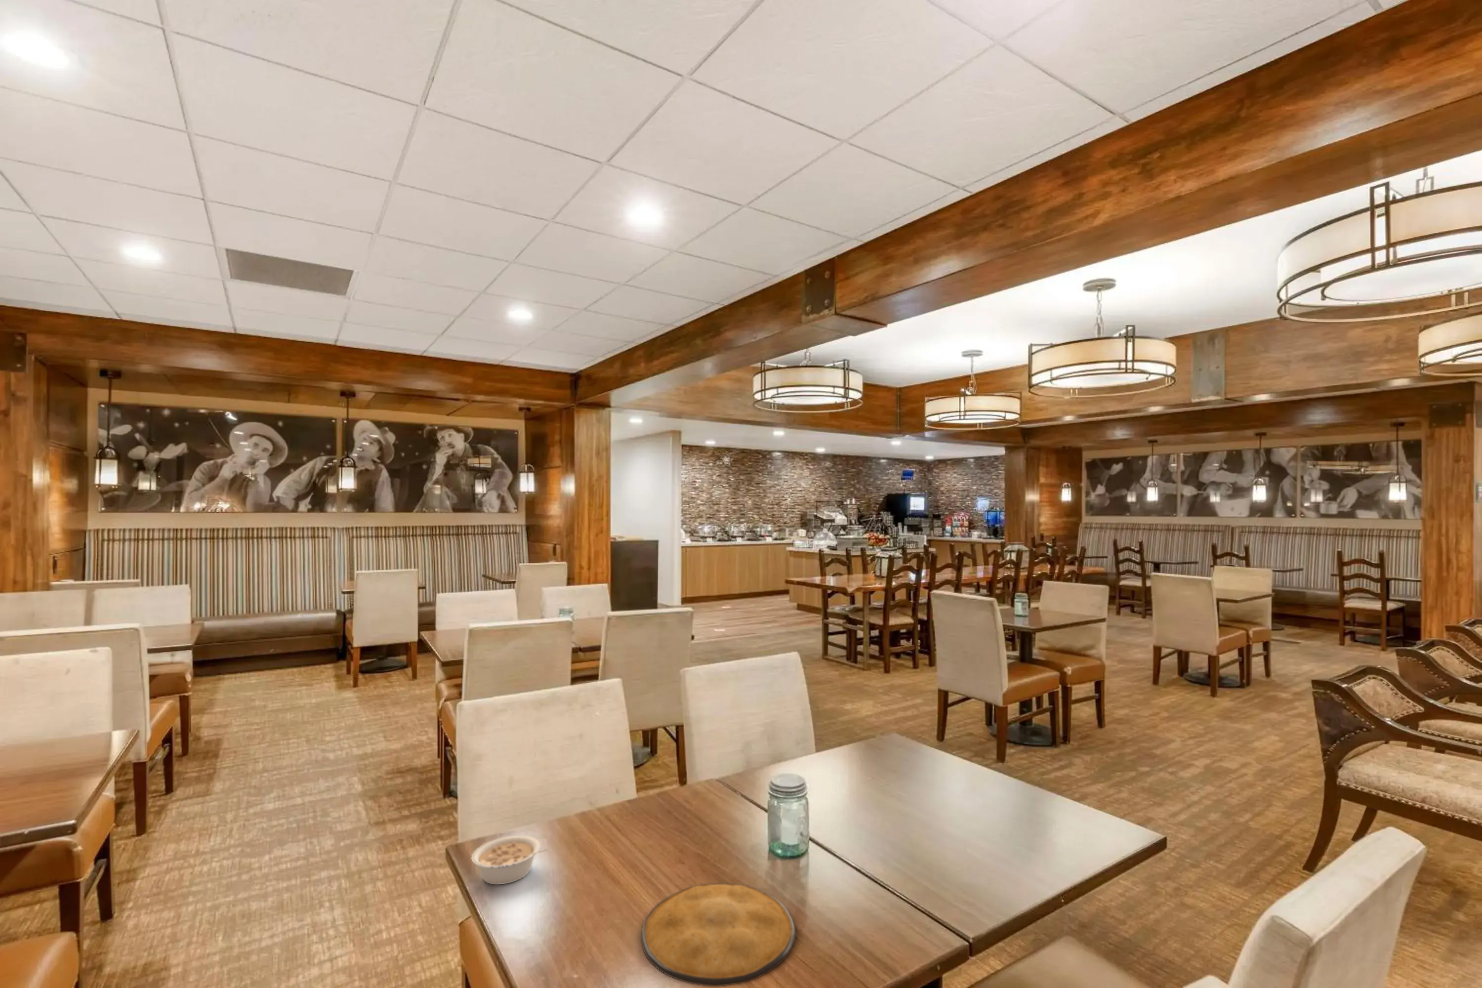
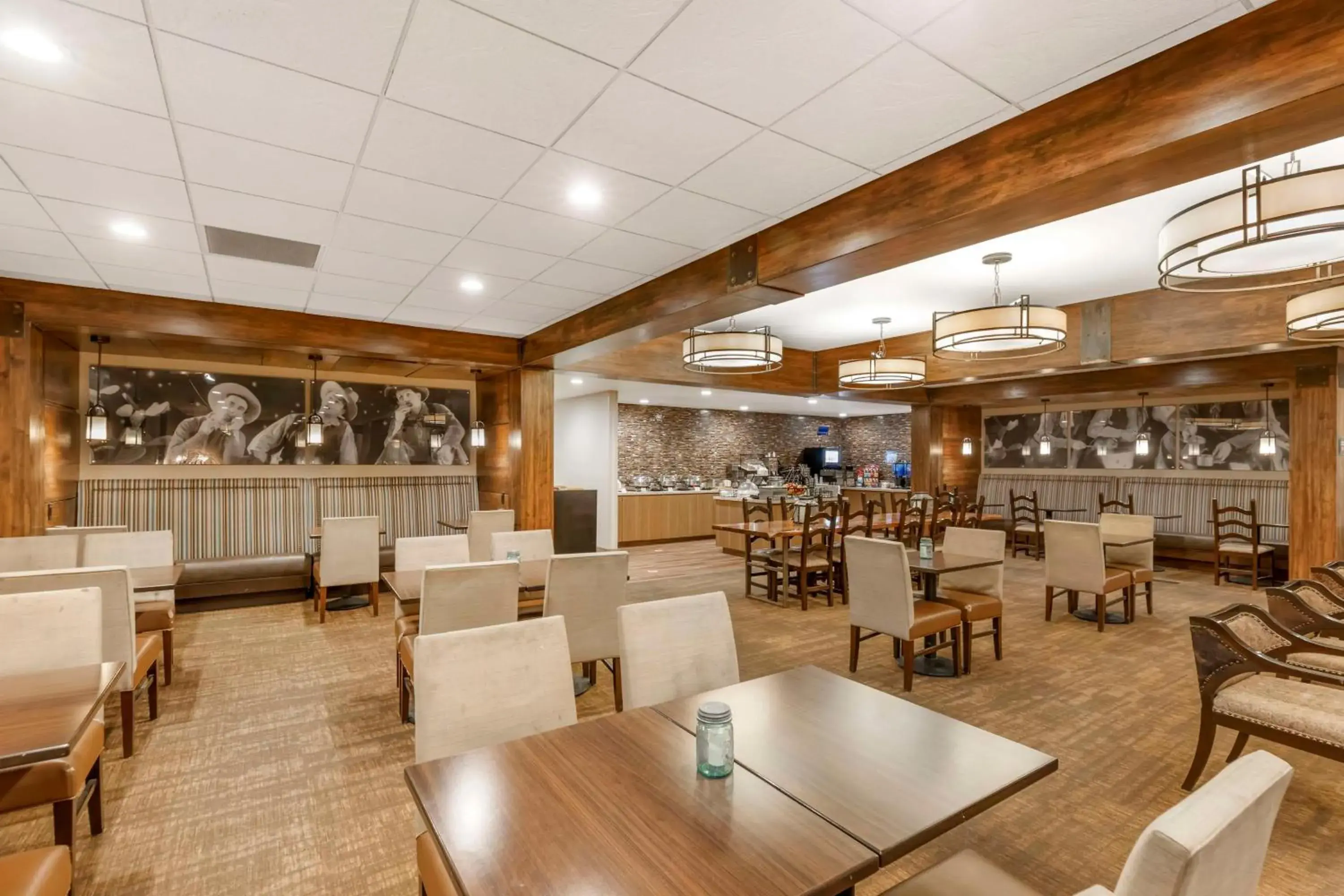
- legume [471,836,549,885]
- plate [641,882,796,987]
